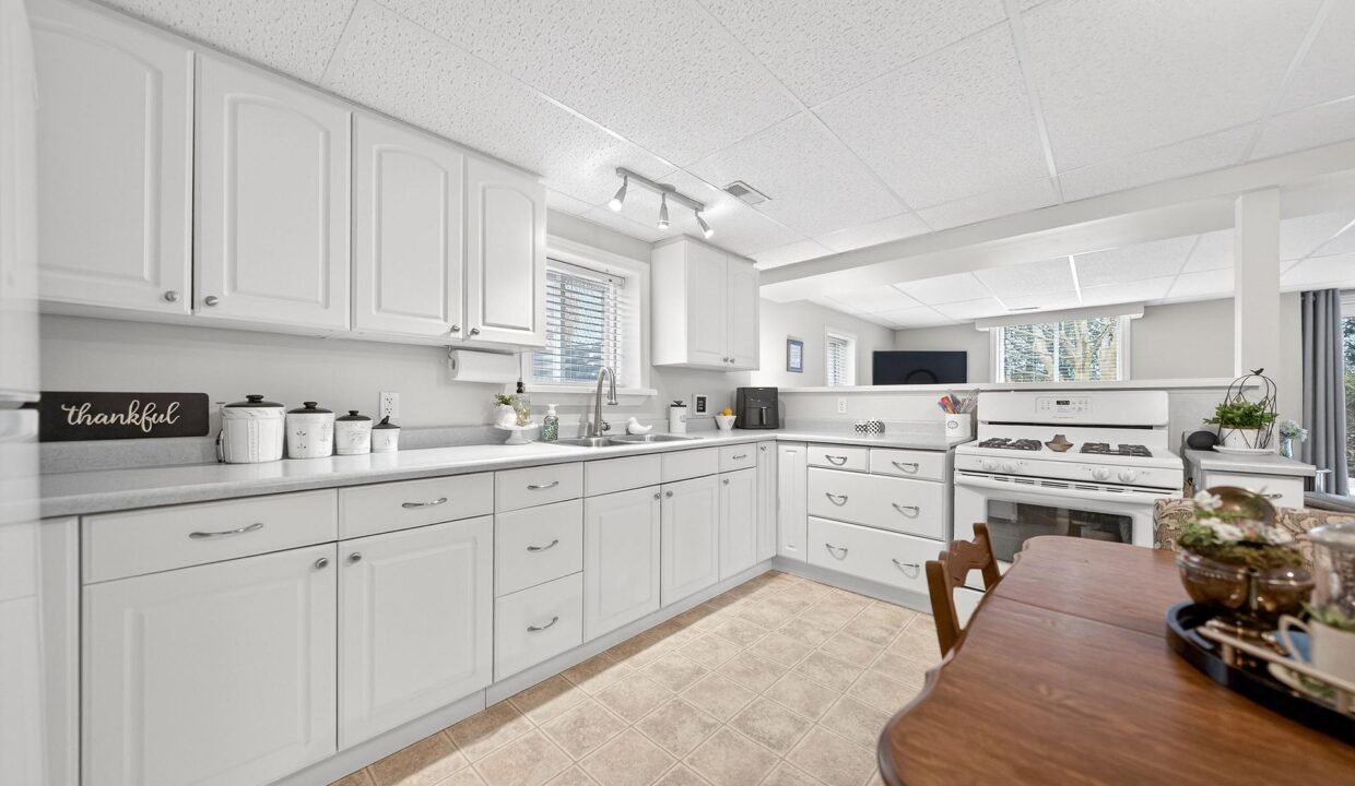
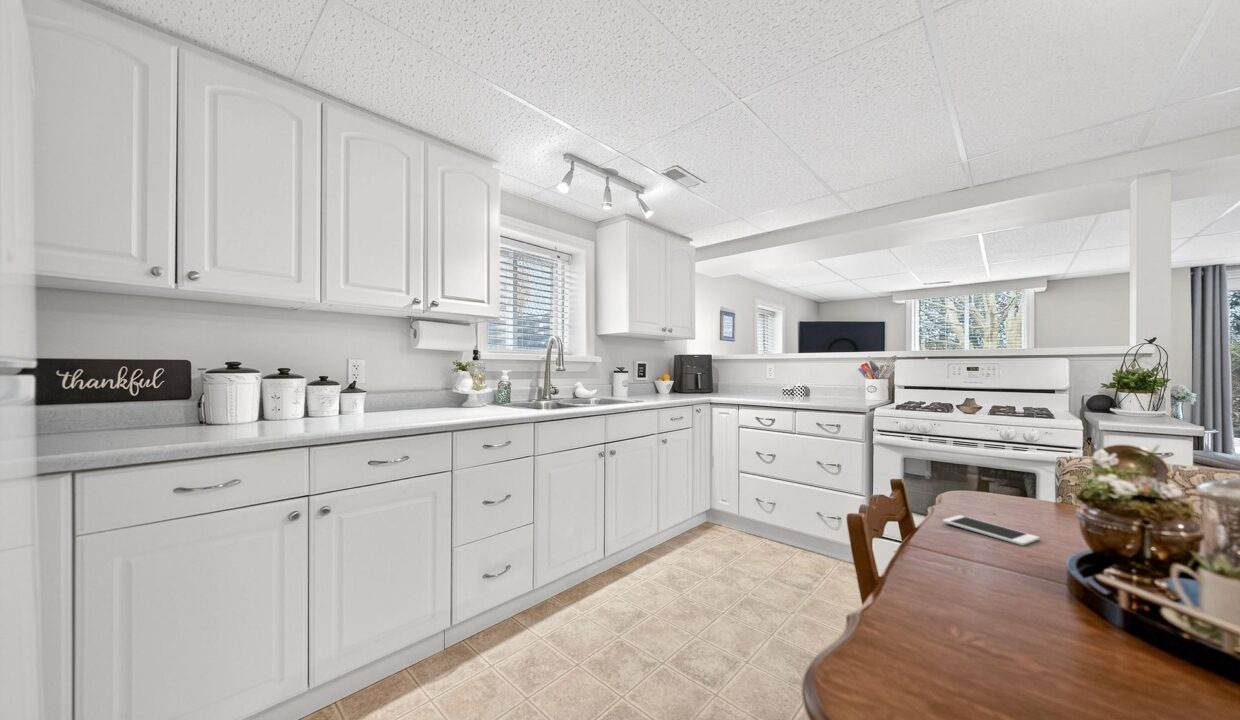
+ cell phone [942,514,1040,547]
